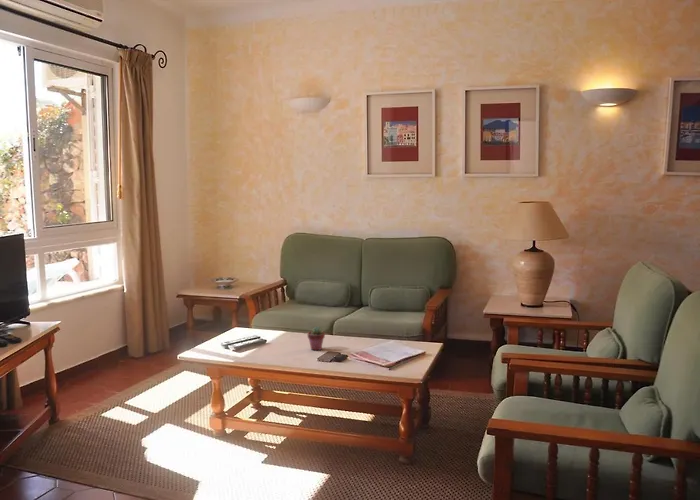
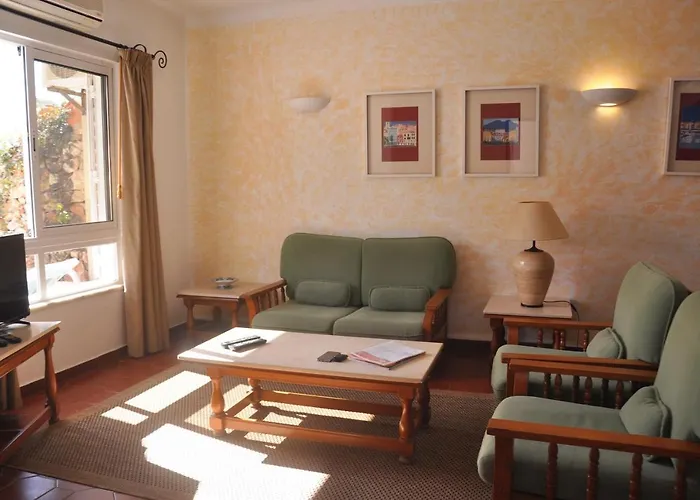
- potted succulent [307,326,326,351]
